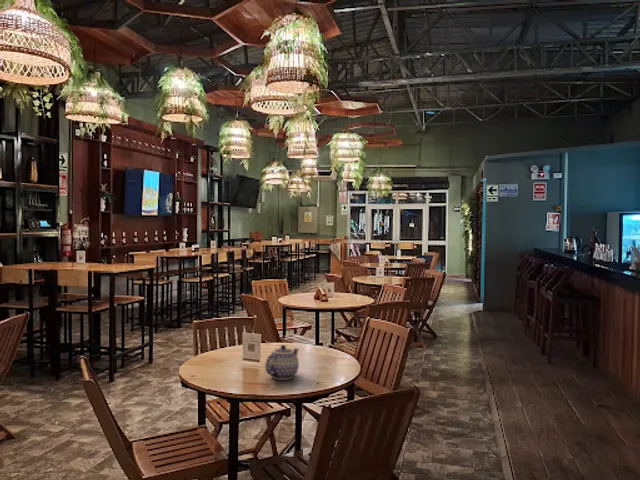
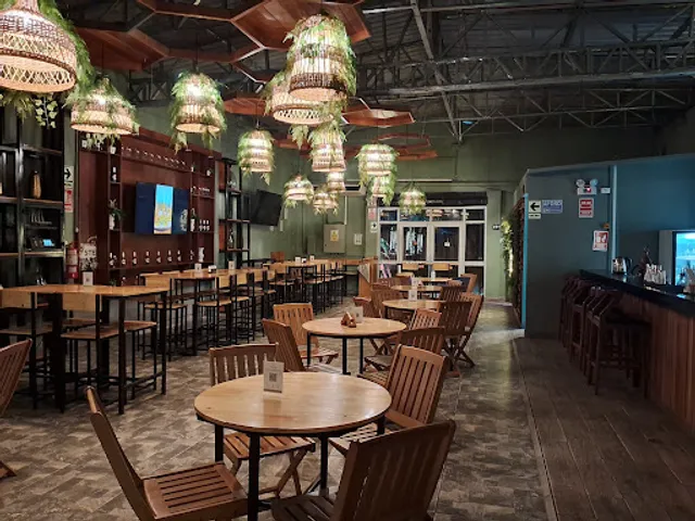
- teapot [264,344,300,381]
